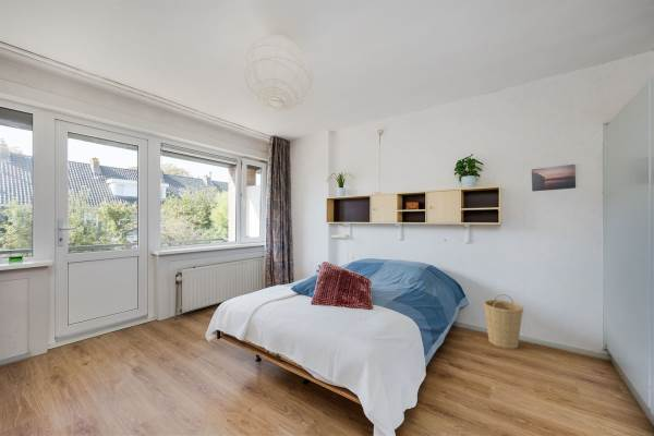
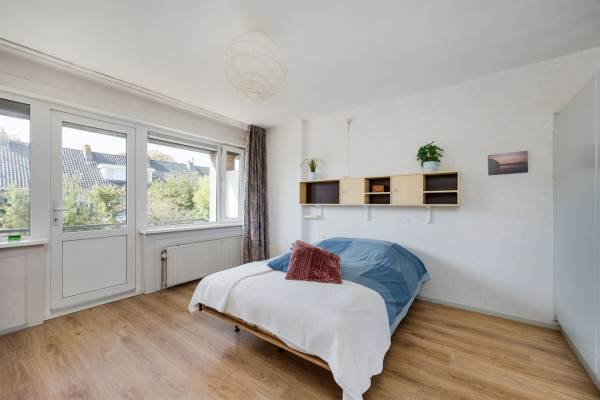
- basket [483,293,524,350]
